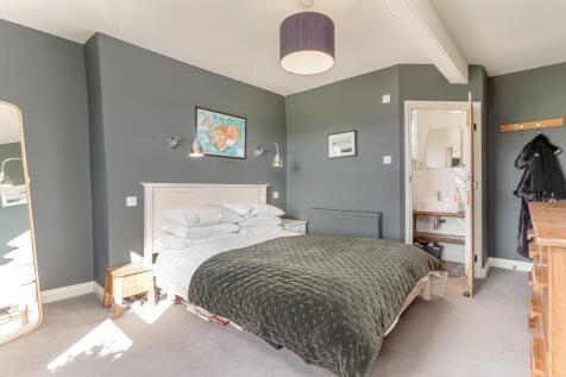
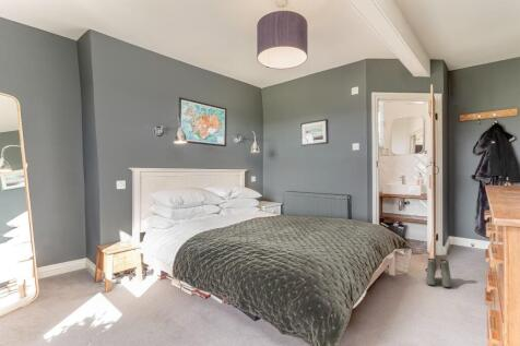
+ boots [425,258,452,288]
